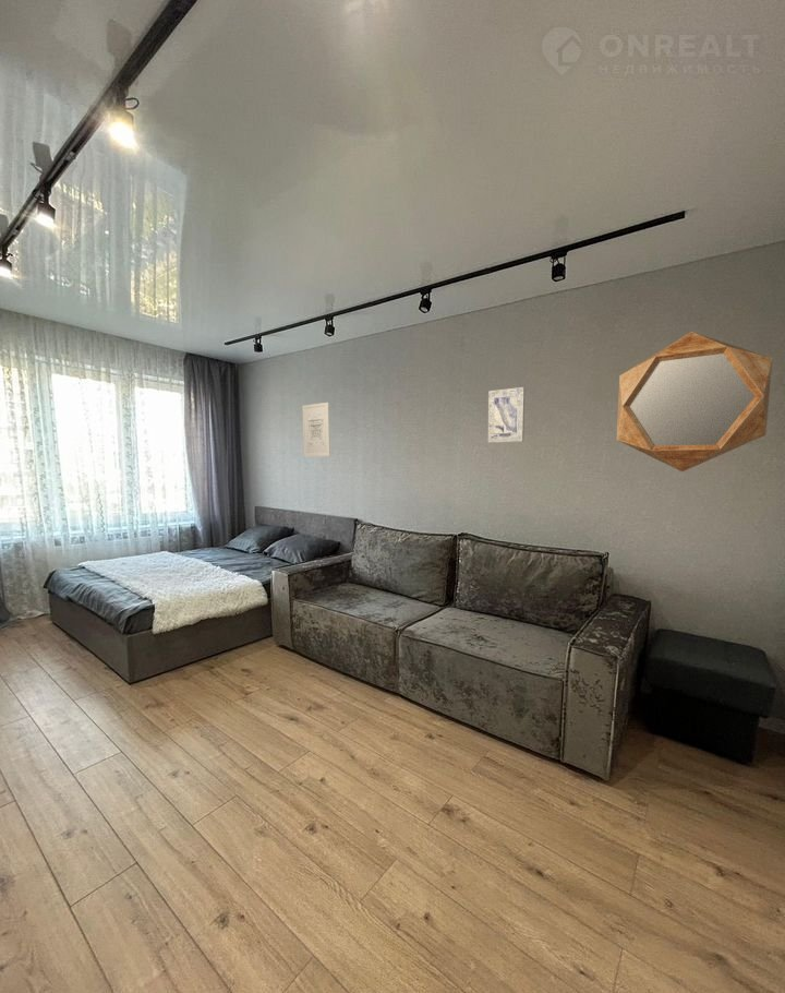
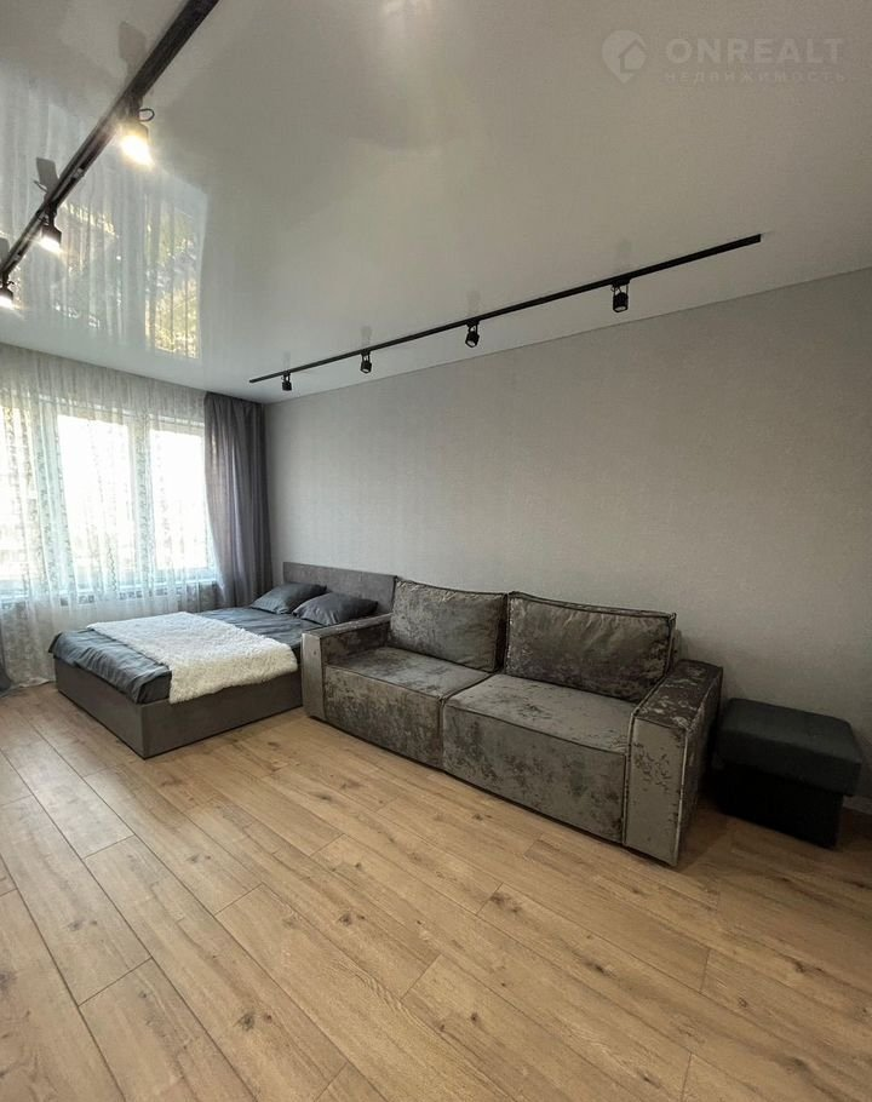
- home mirror [616,331,773,472]
- wall art [487,386,526,444]
- wall art [301,402,331,457]
